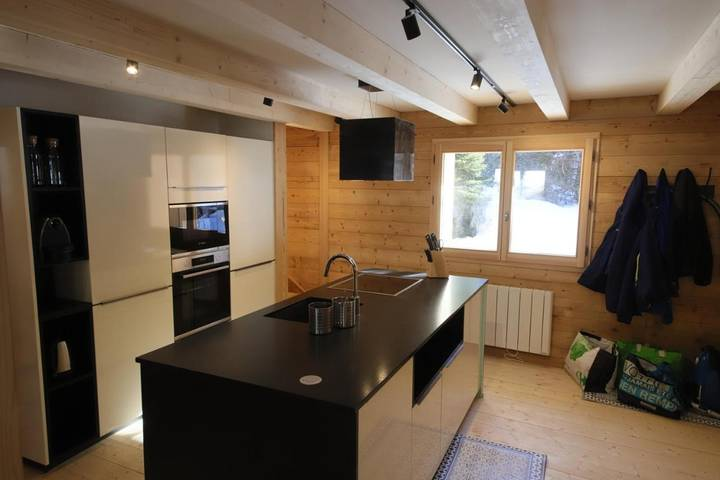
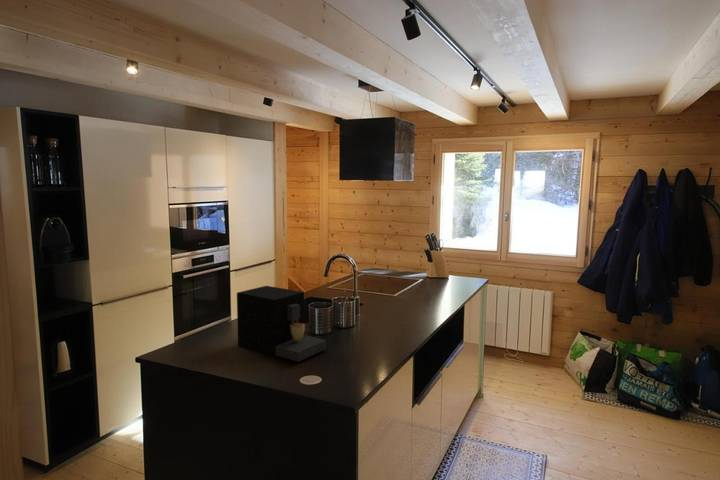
+ coffee maker [236,285,327,363]
